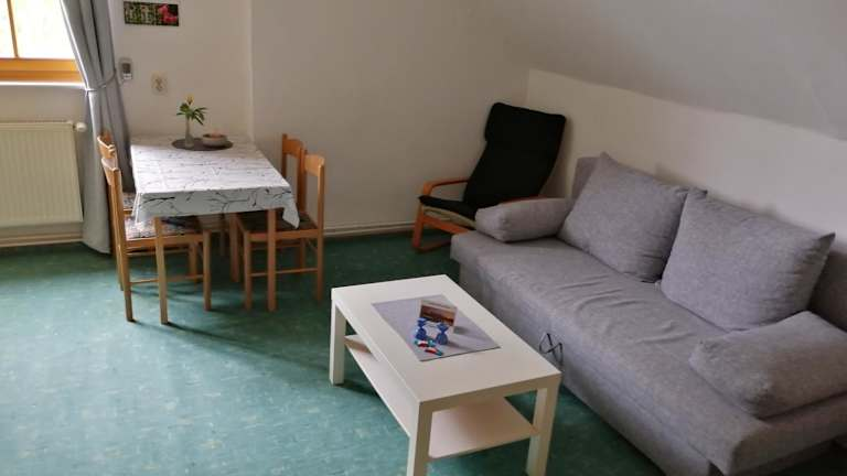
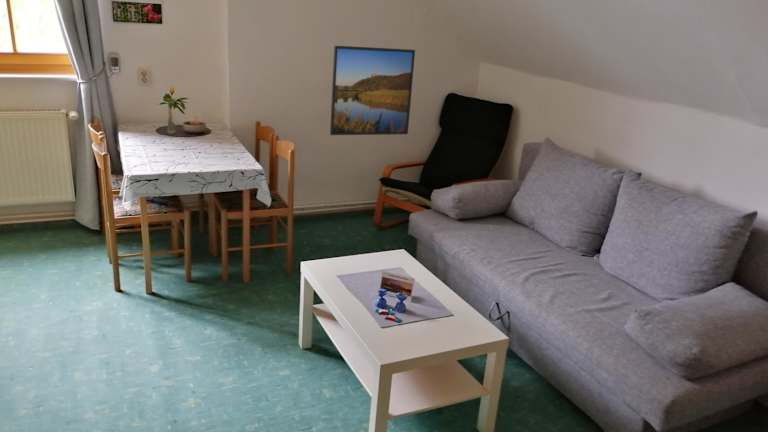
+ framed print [329,45,416,136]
